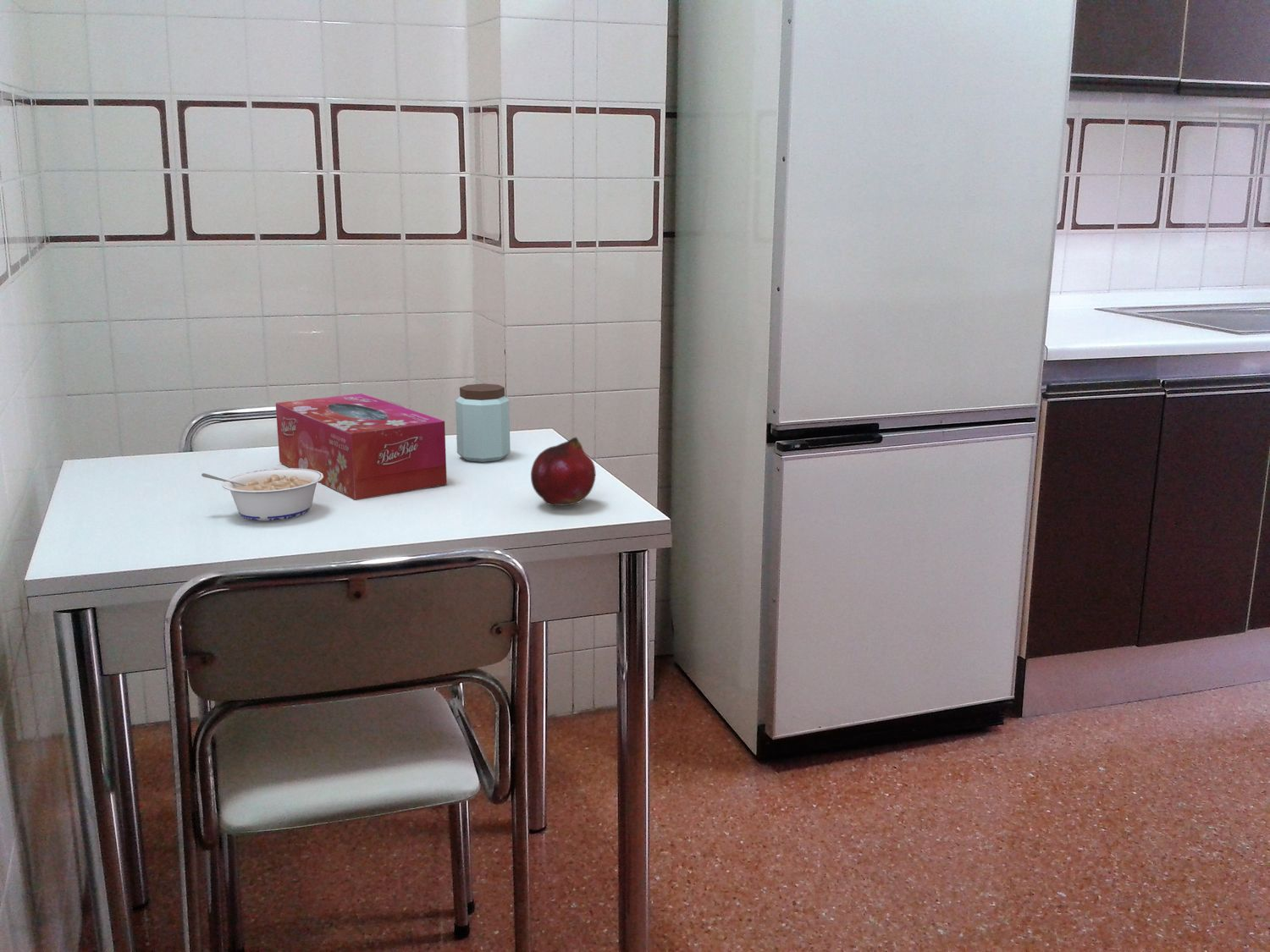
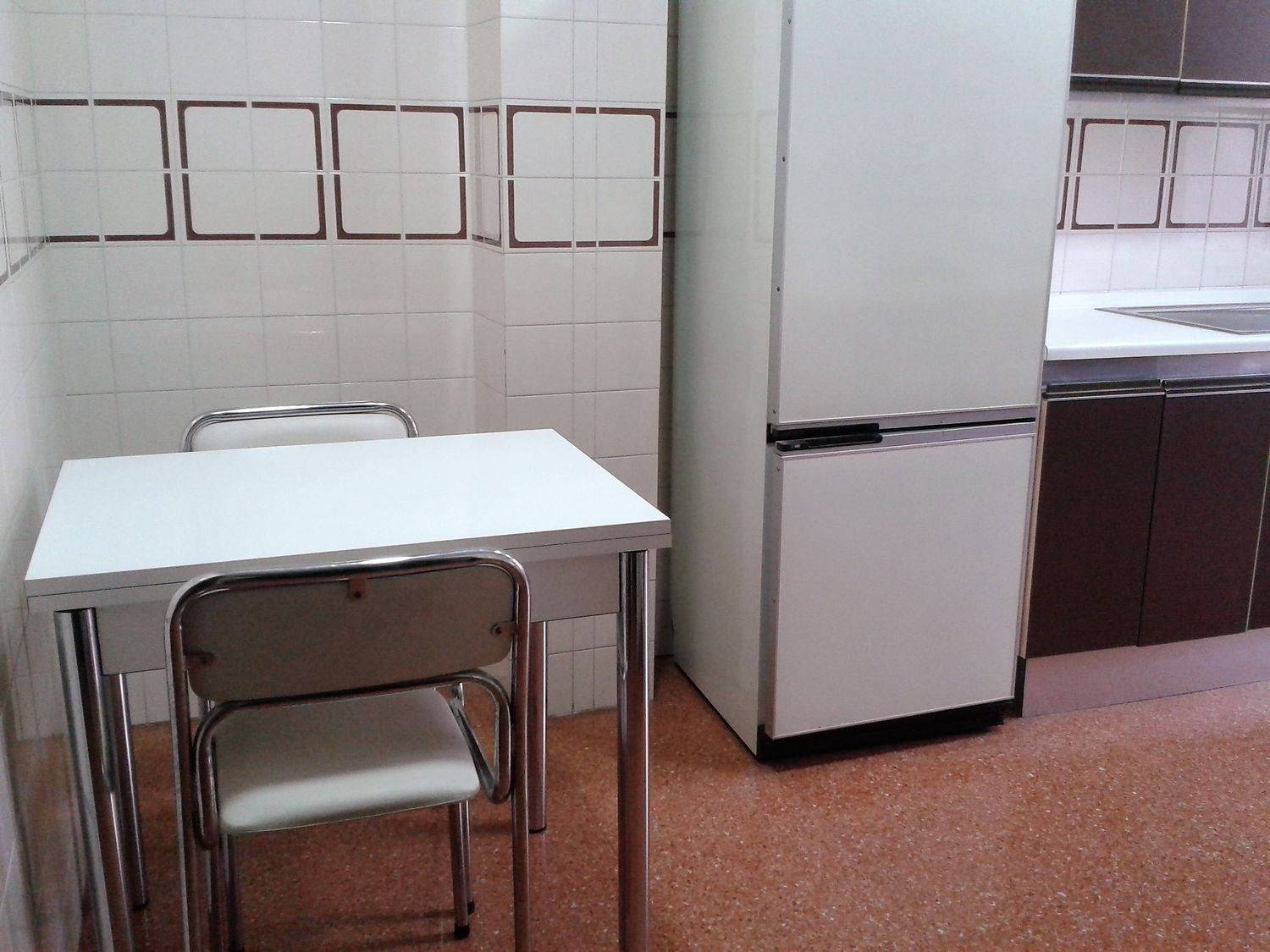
- tissue box [275,393,448,501]
- fruit [530,436,597,507]
- peanut butter [455,382,511,463]
- legume [201,467,323,521]
